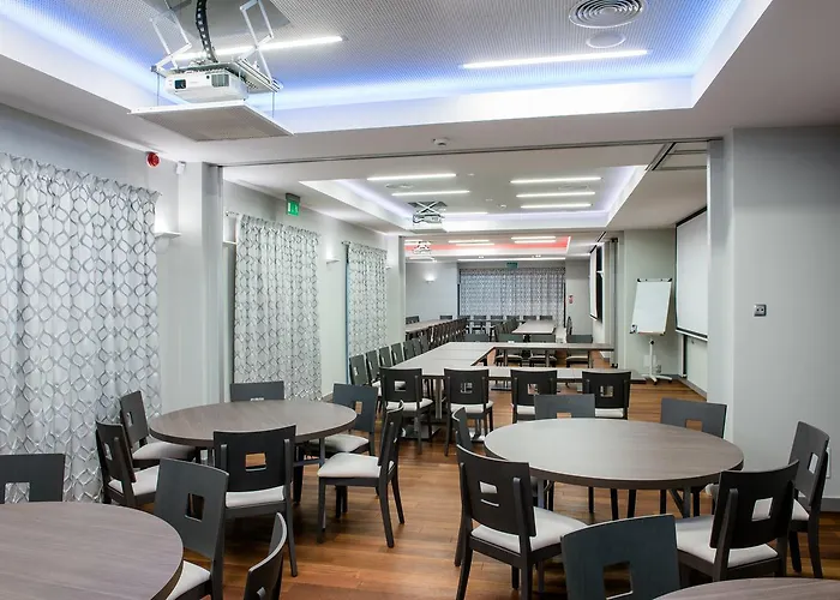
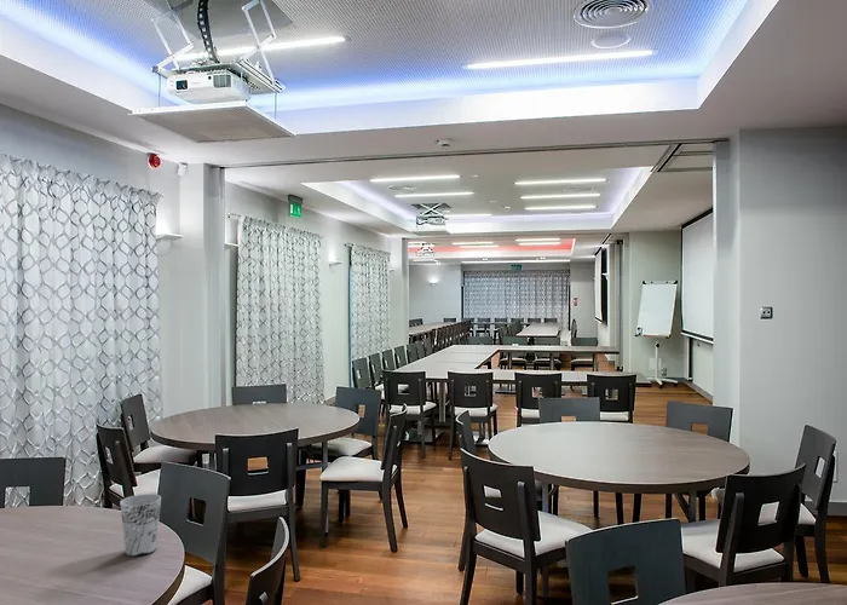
+ cup [119,492,162,558]
